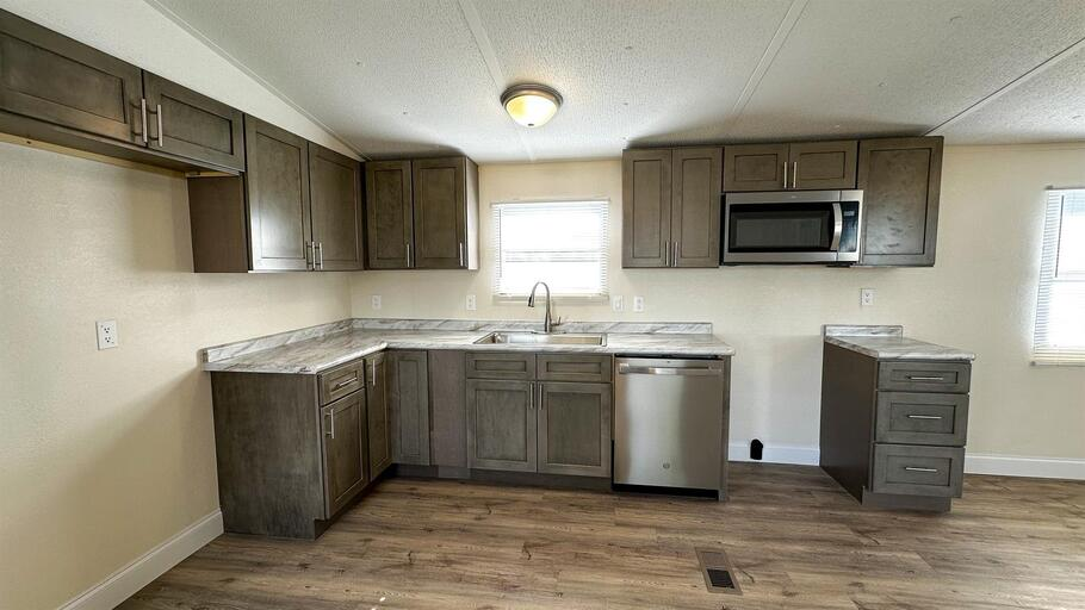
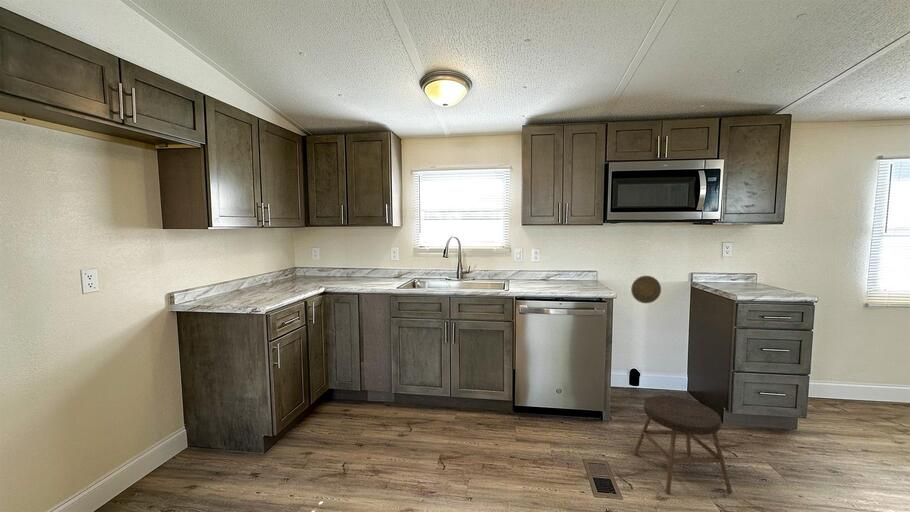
+ decorative plate [630,275,662,304]
+ stool [632,394,733,495]
